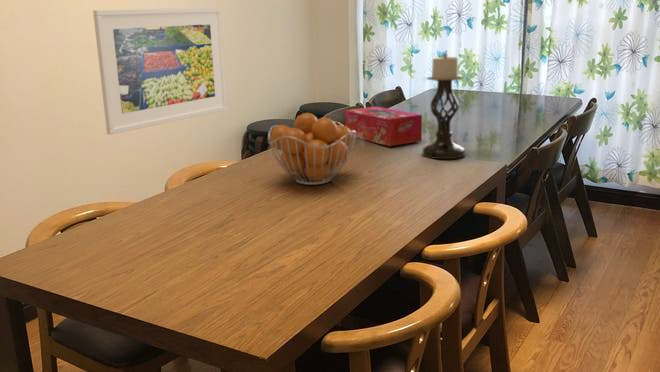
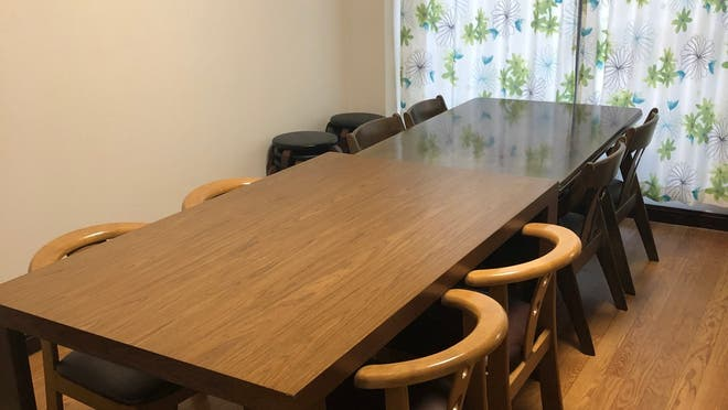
- tissue box [344,106,423,147]
- fruit basket [267,112,357,186]
- candle holder [421,53,466,160]
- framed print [92,6,228,136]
